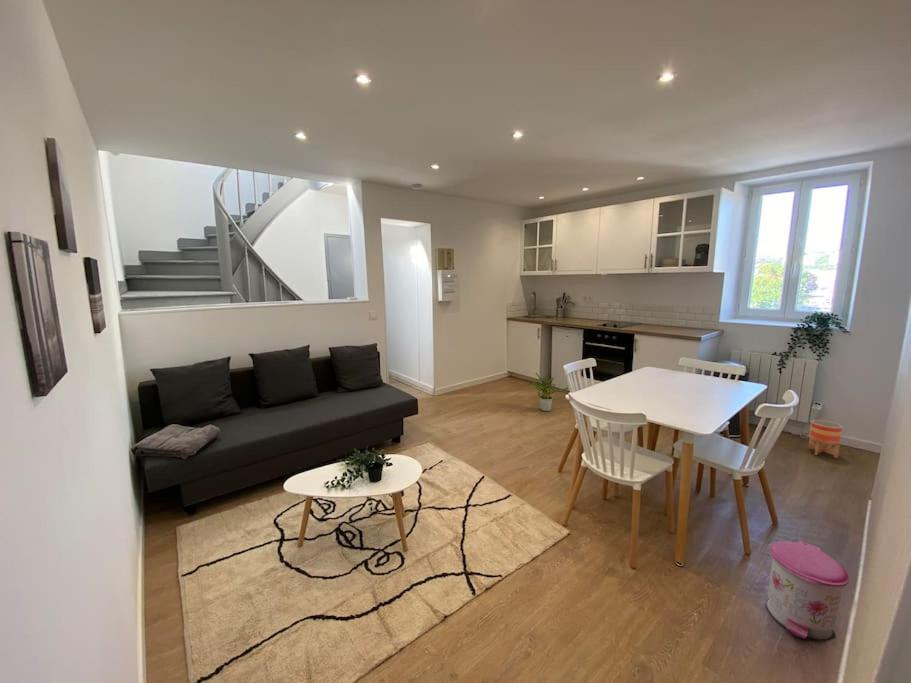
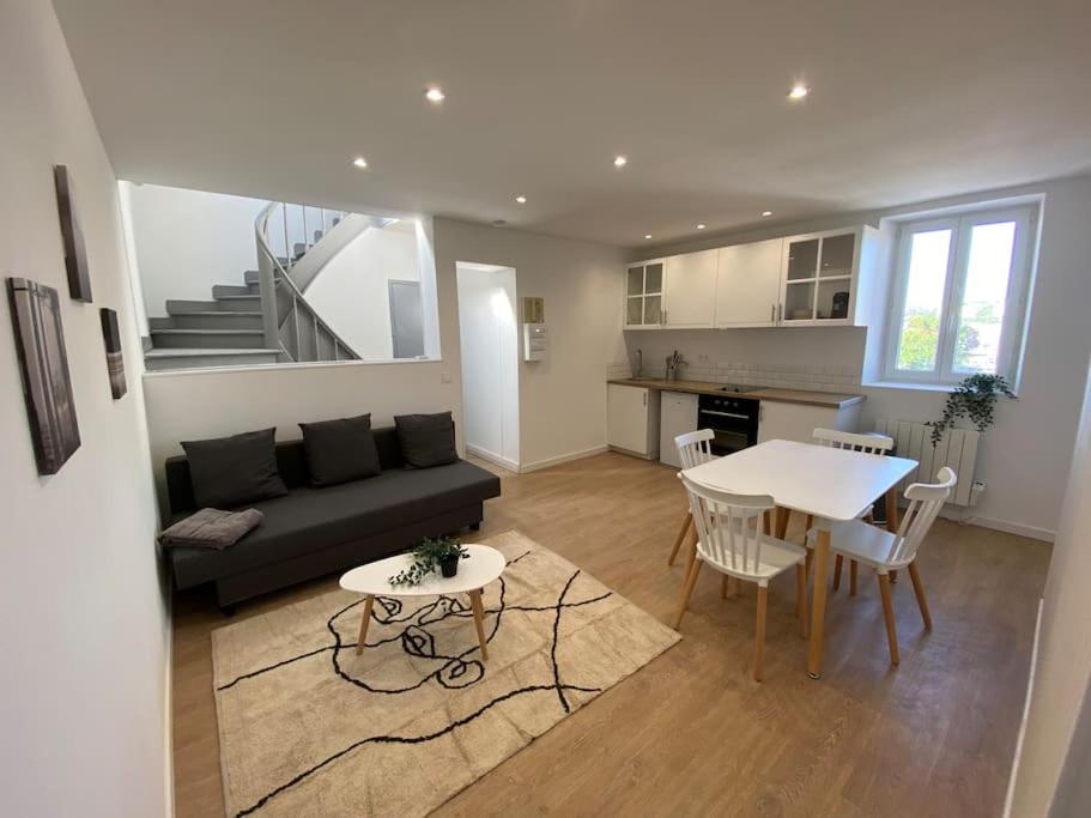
- potted plant [527,372,569,412]
- planter [807,419,844,459]
- trash can [765,540,850,643]
